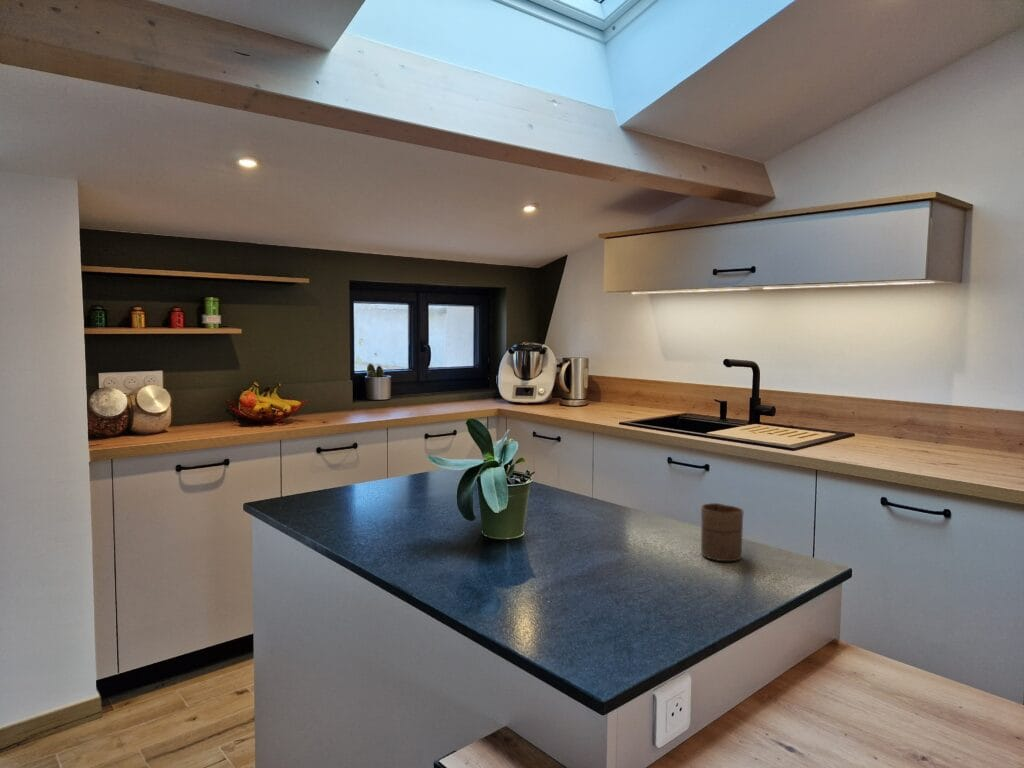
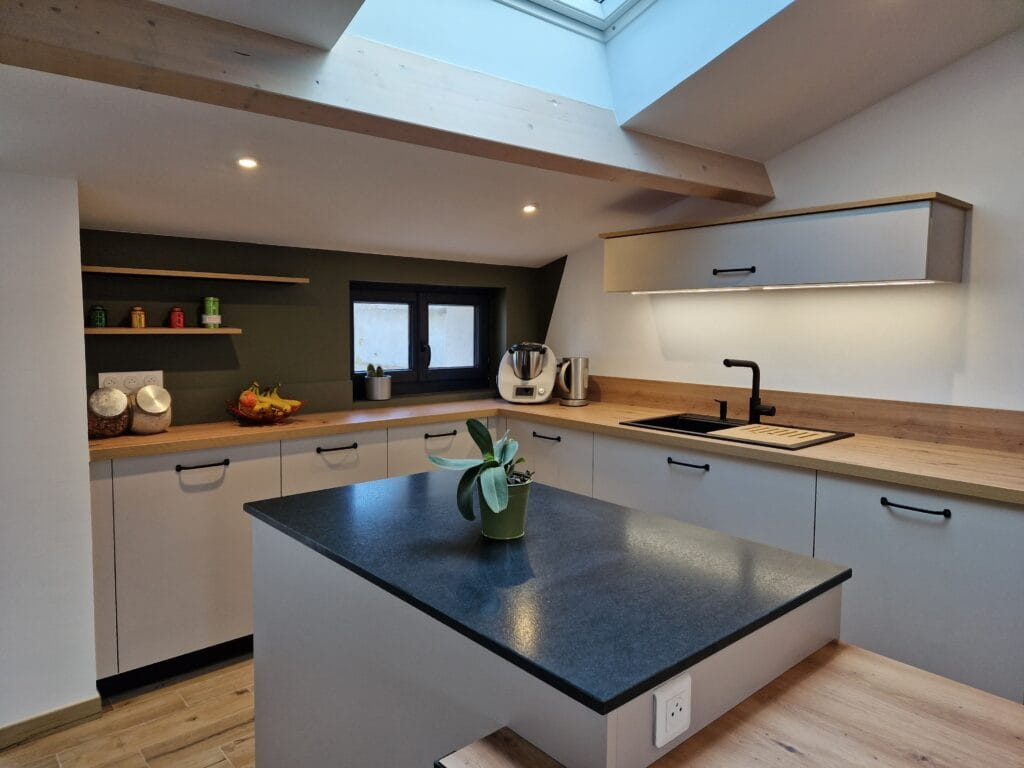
- cup [700,502,744,562]
